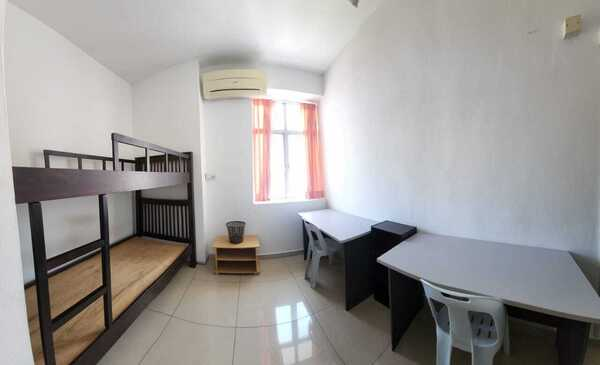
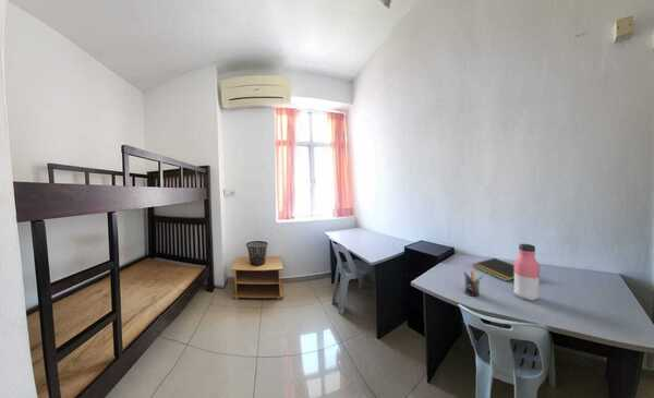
+ water bottle [512,243,541,302]
+ pen holder [462,268,485,298]
+ notepad [472,257,514,282]
